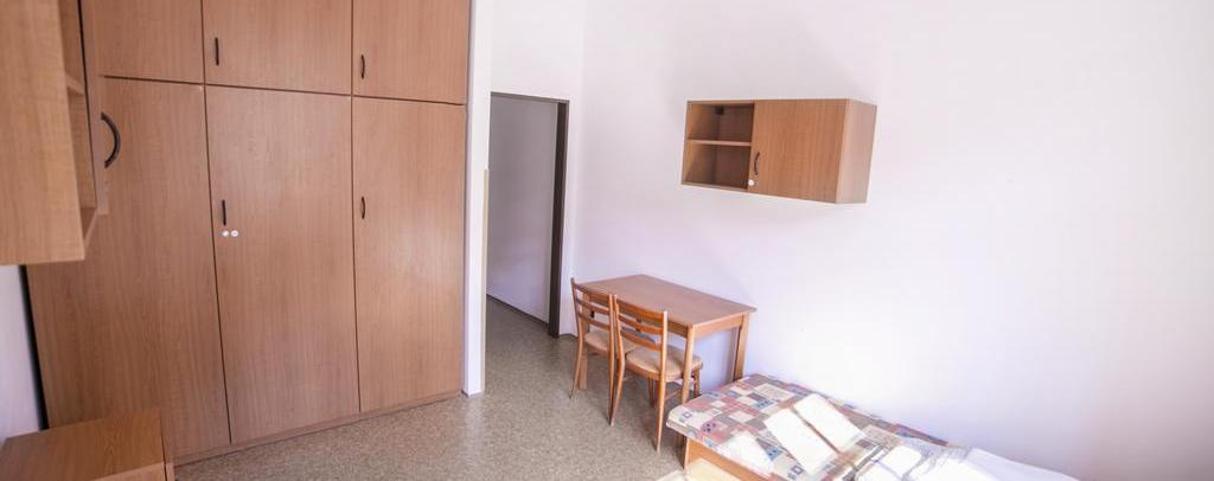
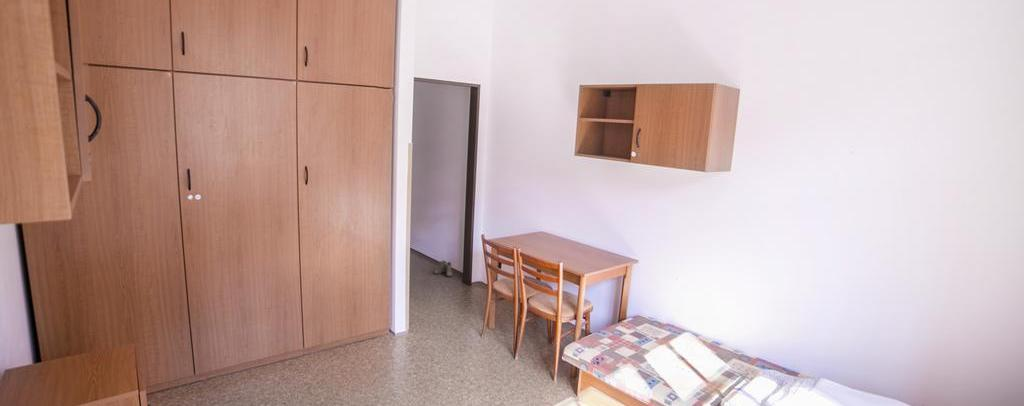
+ boots [433,260,453,278]
